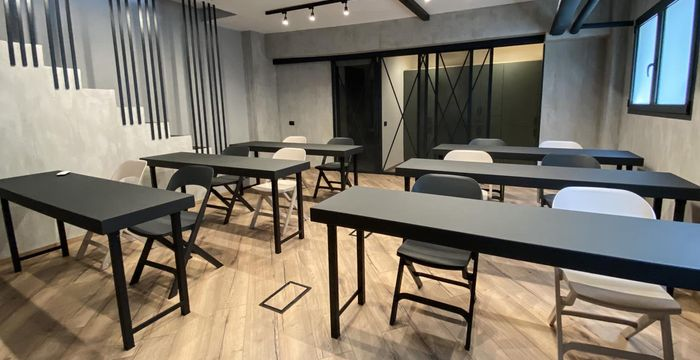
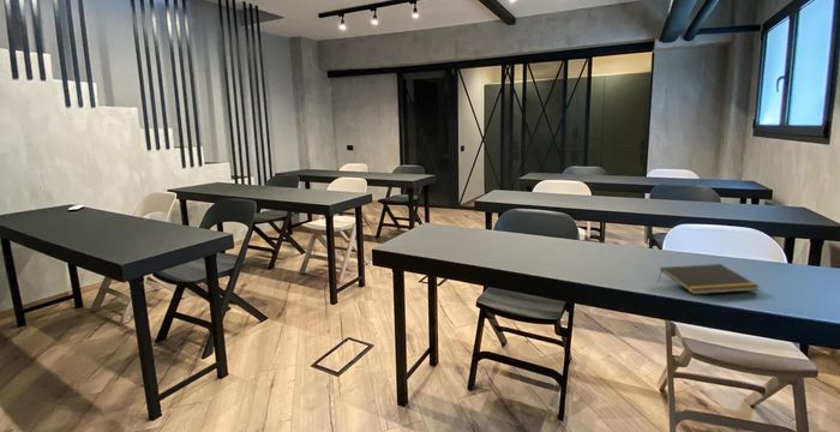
+ notepad [658,263,761,295]
